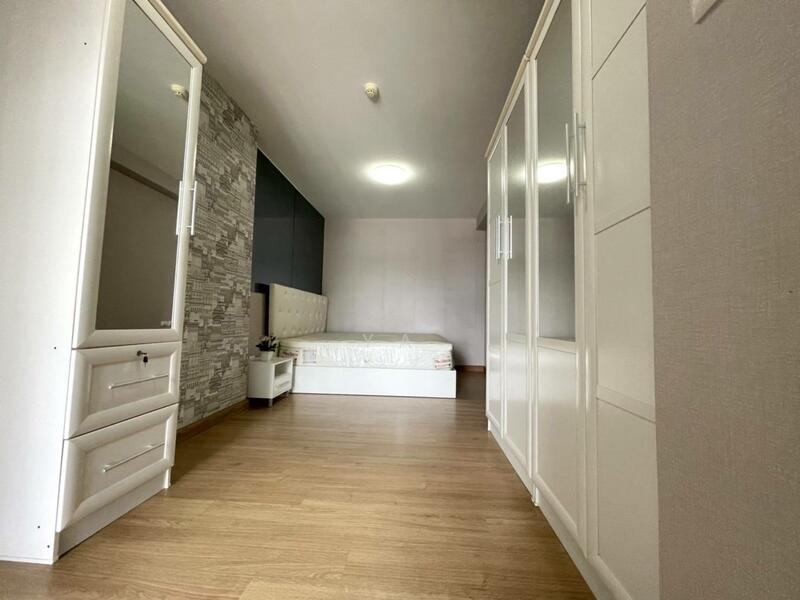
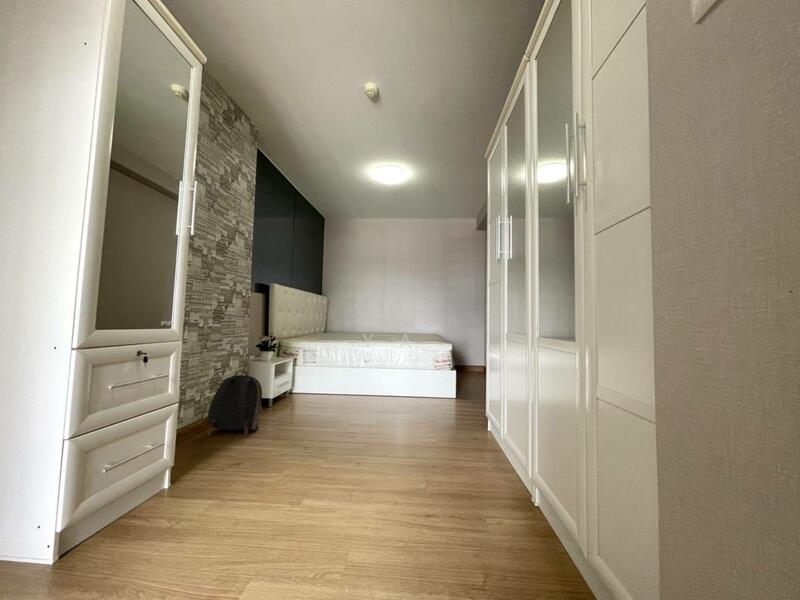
+ backpack [206,370,263,438]
